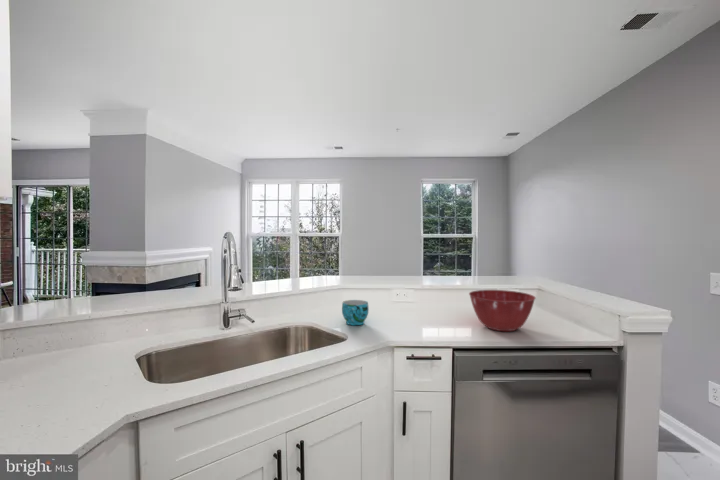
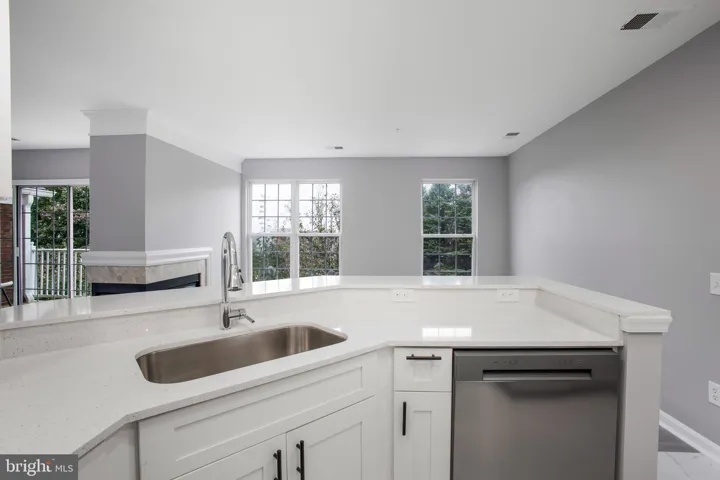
- cup [341,299,370,326]
- mixing bowl [468,289,537,332]
